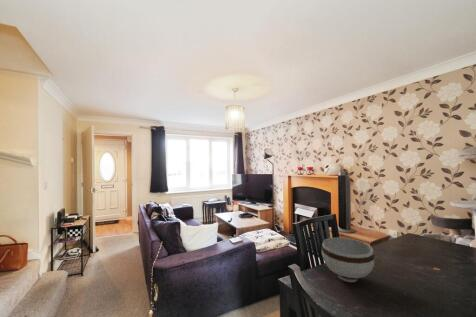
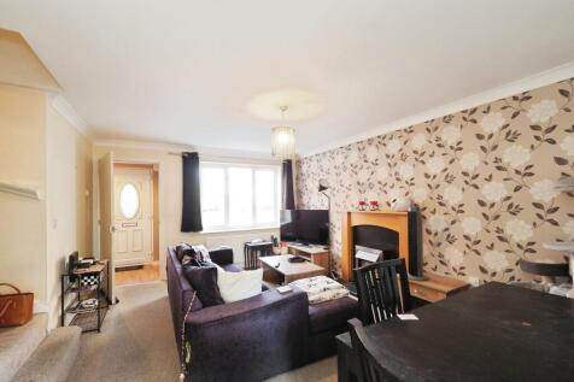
- bowl [321,236,375,283]
